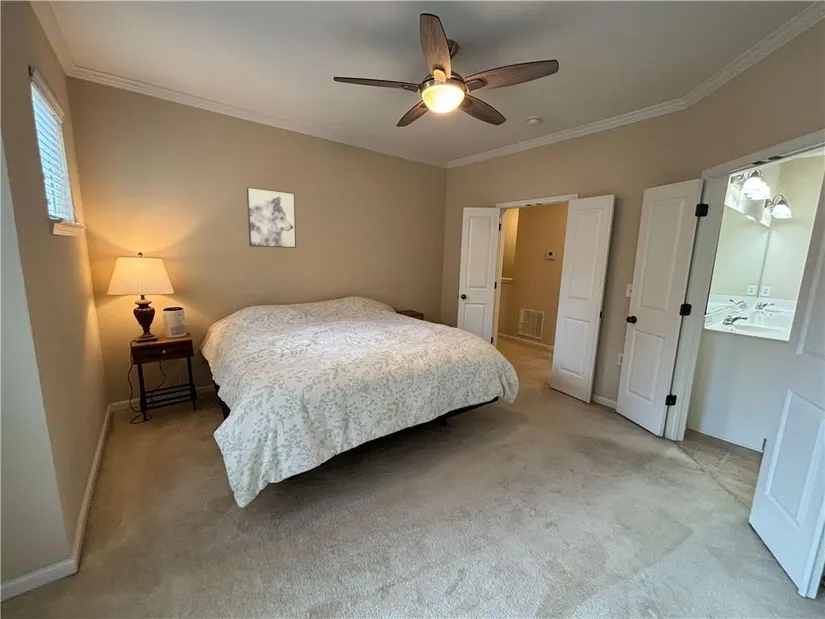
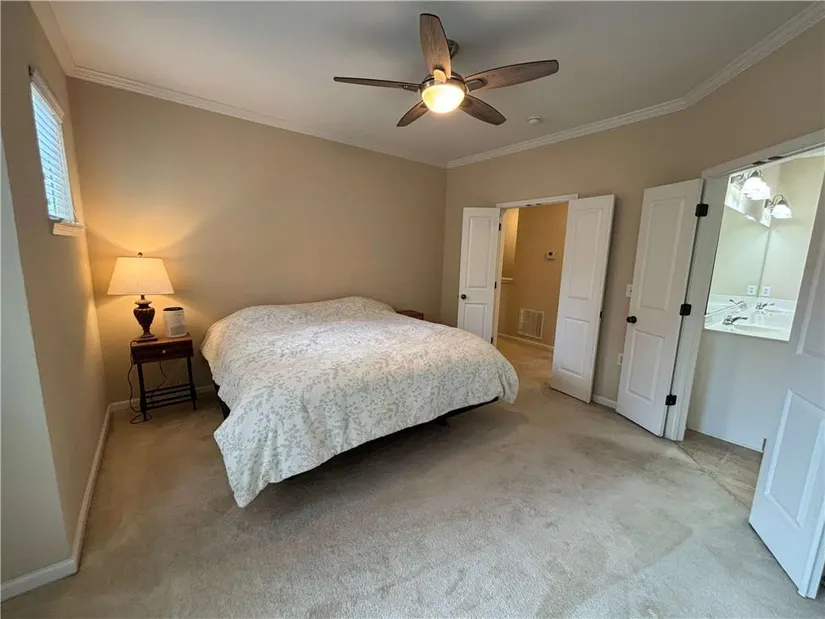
- wall art [246,186,297,249]
